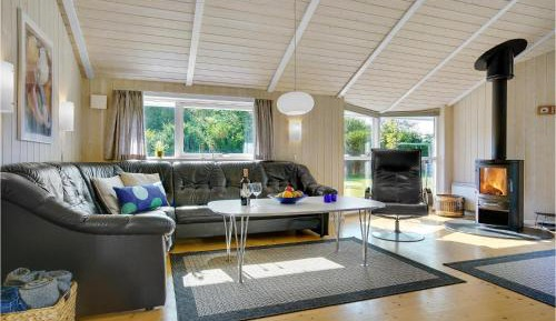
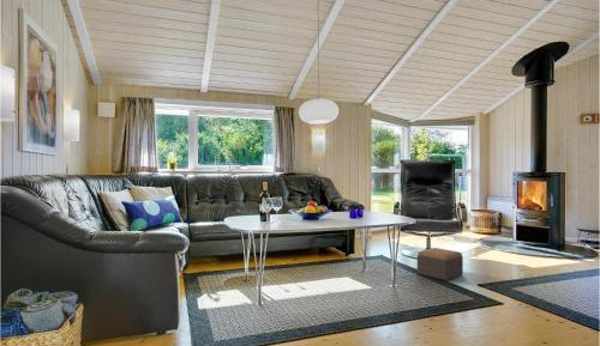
+ footstool [416,247,464,281]
